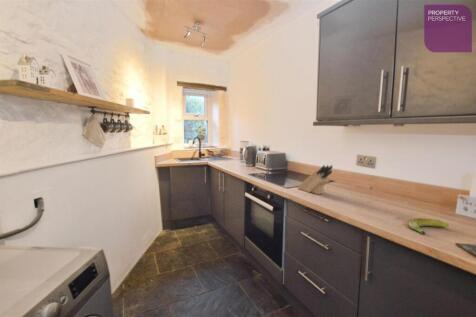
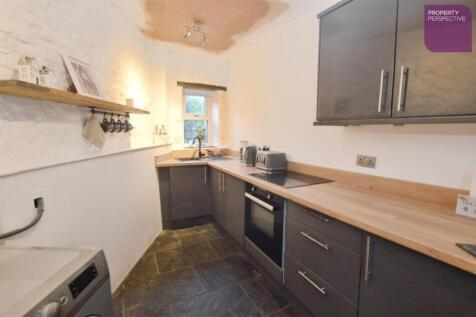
- knife block [296,164,333,195]
- banana [408,217,449,235]
